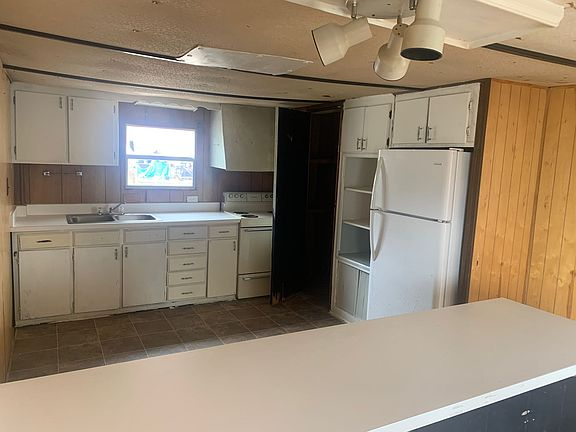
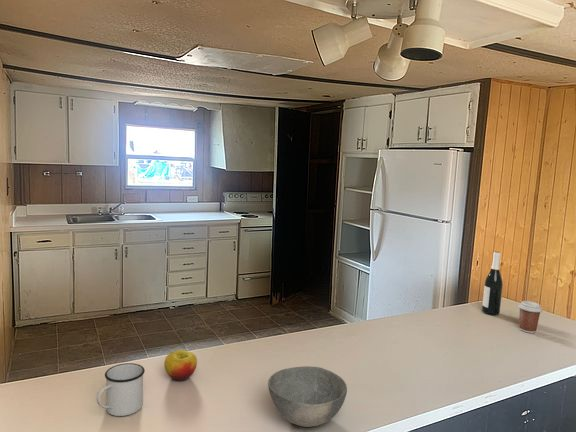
+ apple [163,349,198,382]
+ coffee cup [517,300,543,334]
+ bowl [267,365,348,428]
+ wine bottle [481,250,504,316]
+ mug [96,362,146,417]
